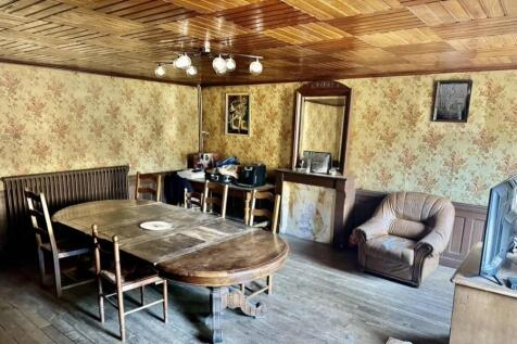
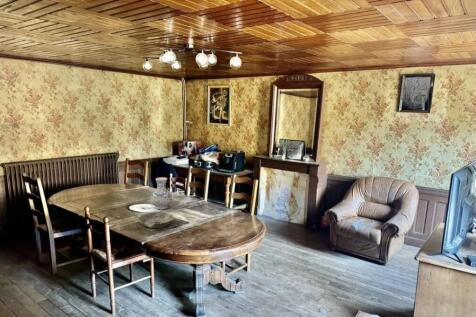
+ vase [150,177,173,210]
+ bowl [137,211,175,229]
